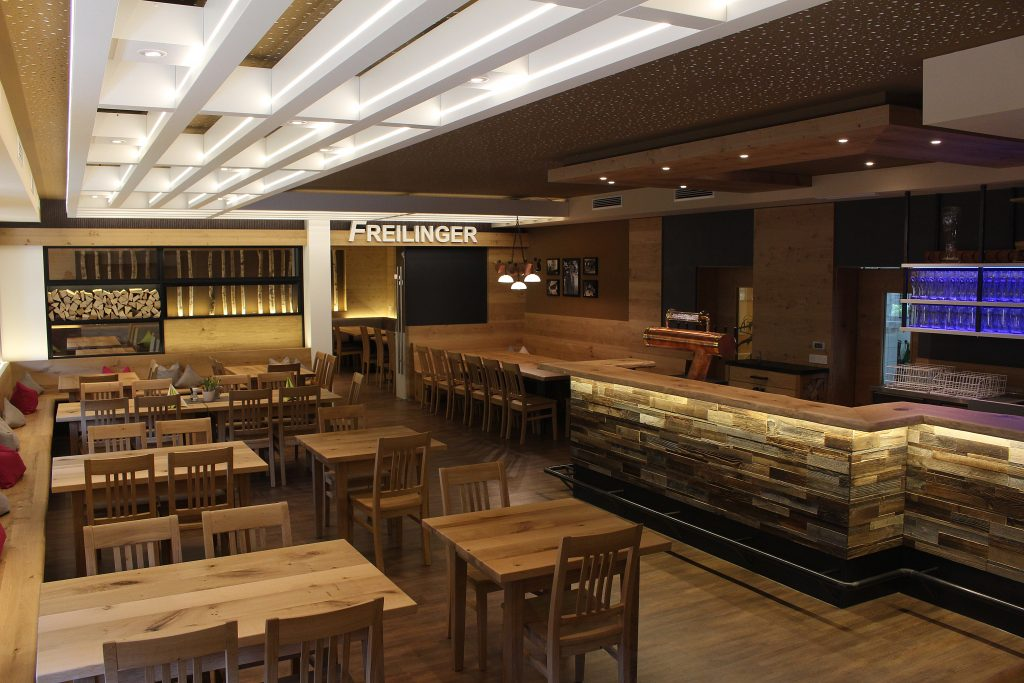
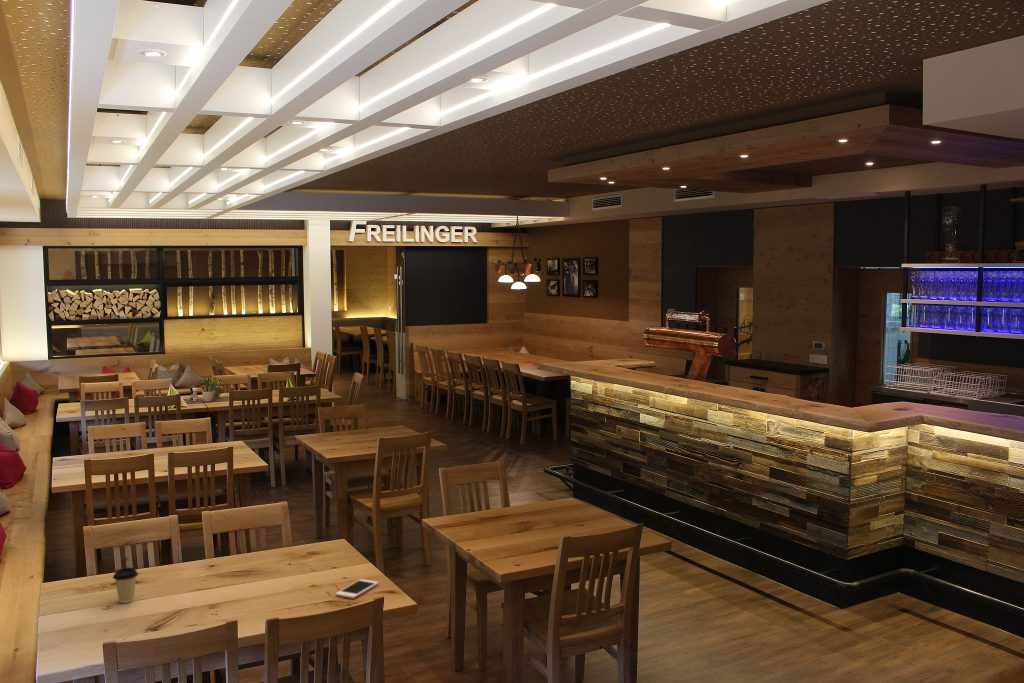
+ cell phone [335,578,379,599]
+ coffee cup [112,567,139,604]
